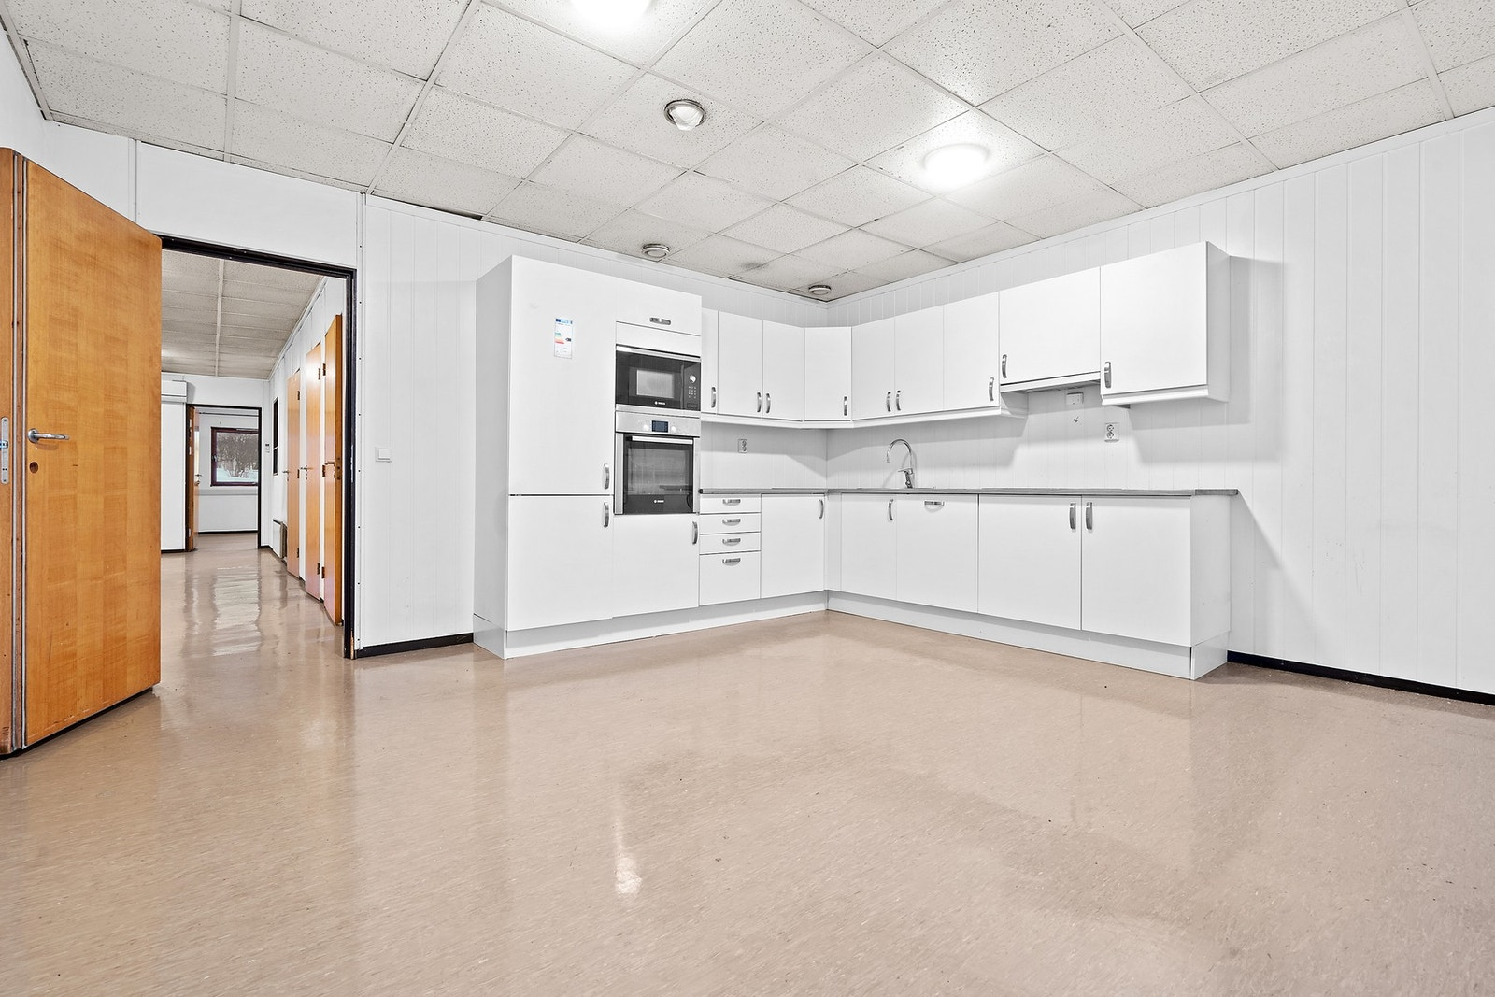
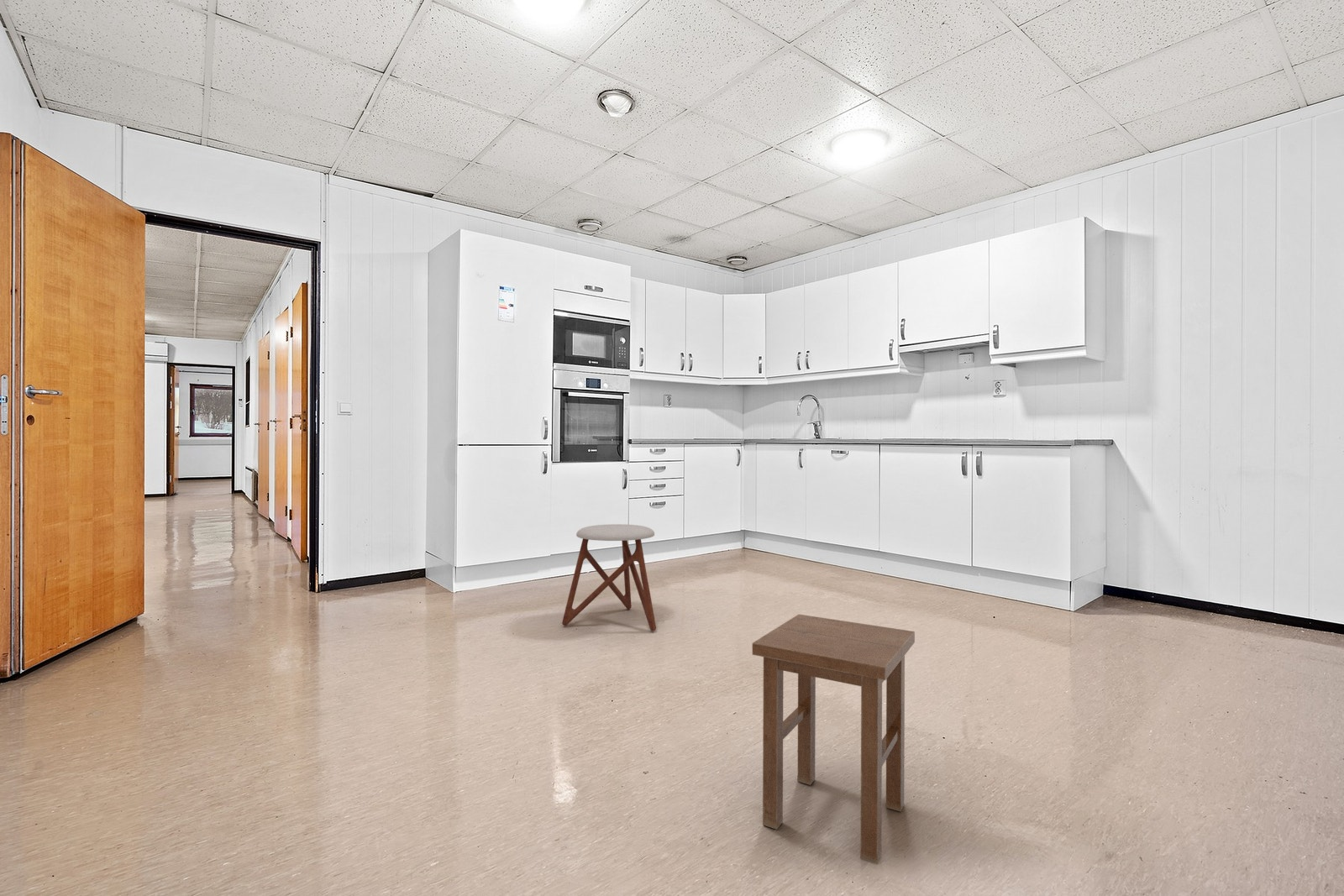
+ stool [752,614,916,865]
+ stool [561,523,657,631]
